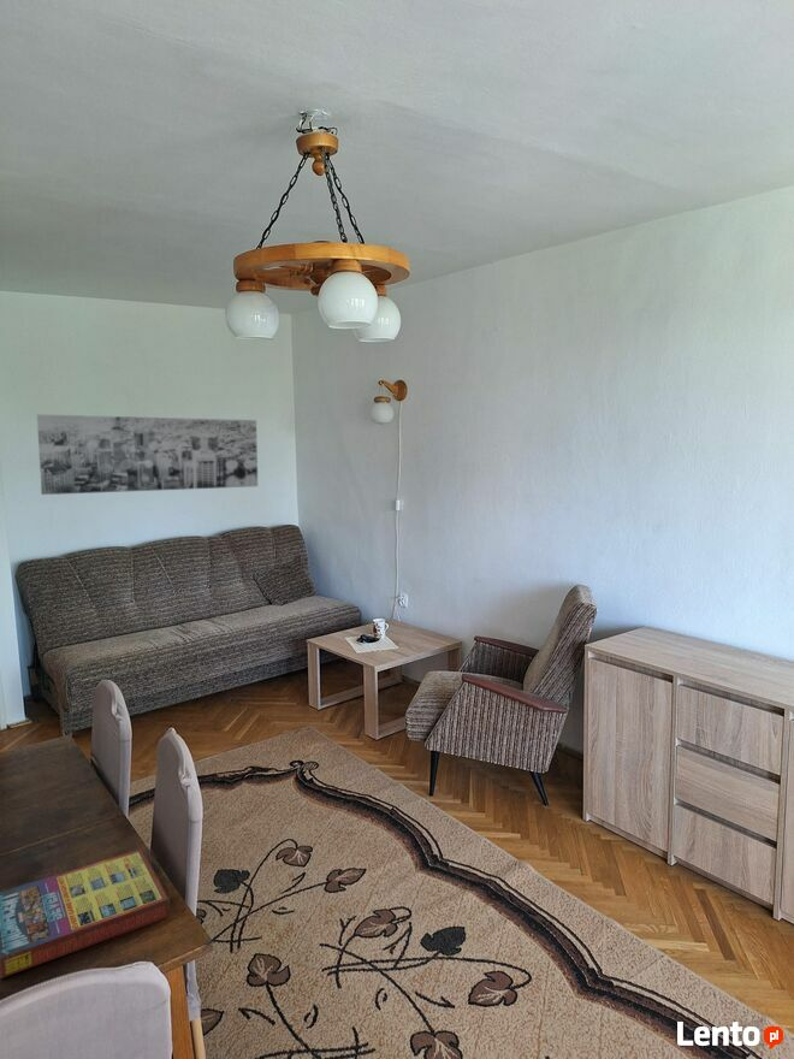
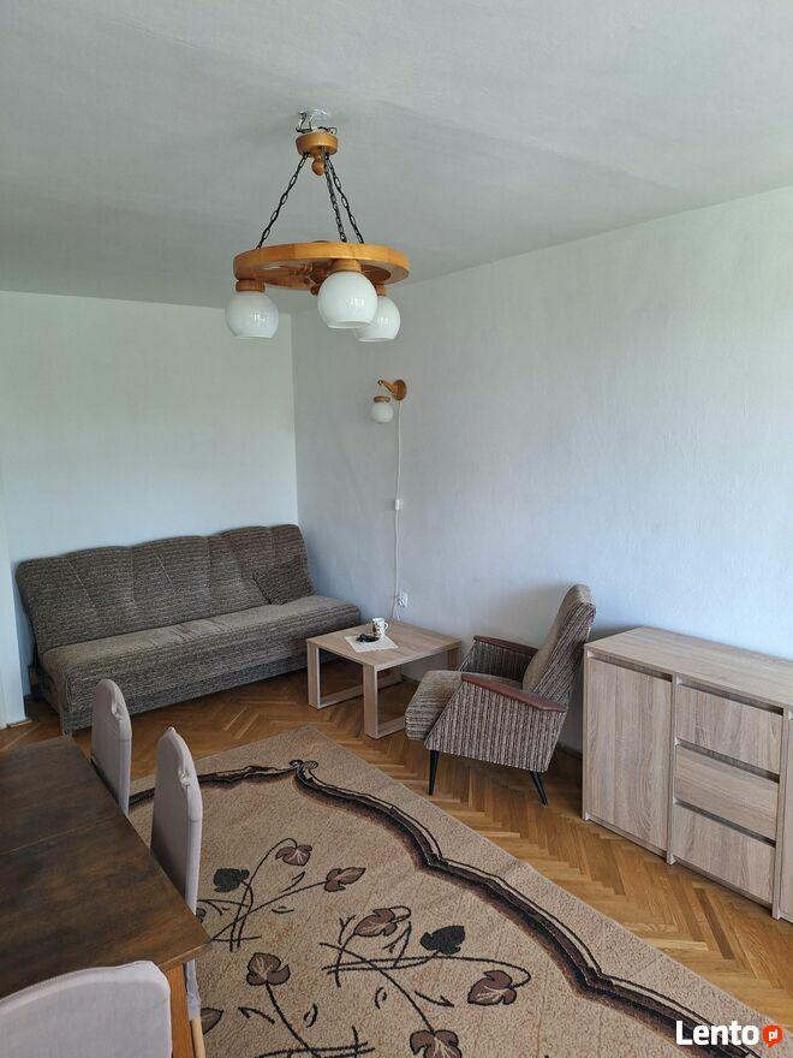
- wall art [36,413,259,496]
- game compilation box [0,847,171,980]
